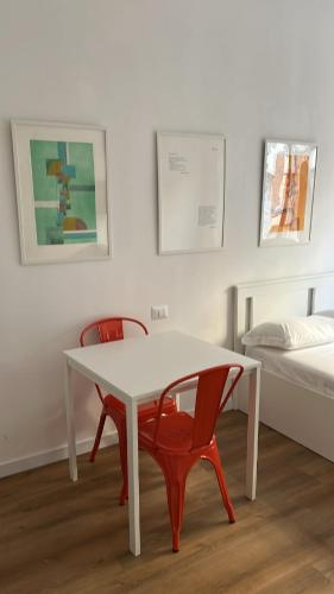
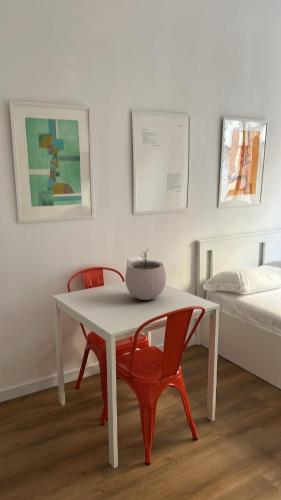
+ plant pot [124,249,167,301]
